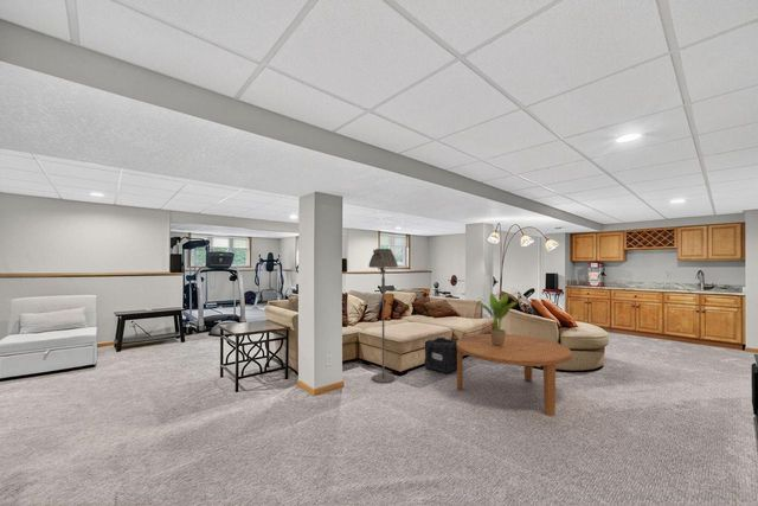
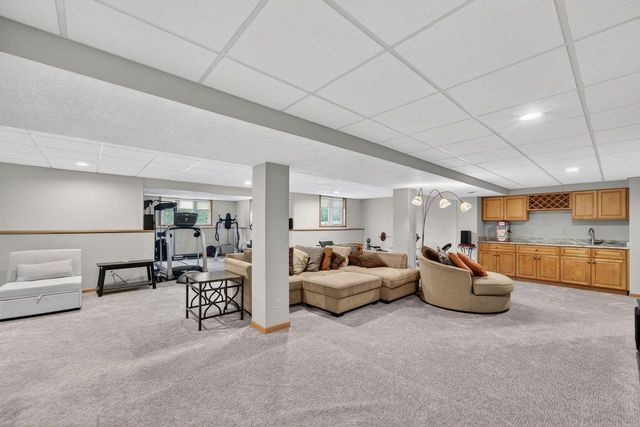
- coffee table [456,333,572,417]
- storage crate [423,337,458,374]
- potted plant [473,289,521,346]
- floor lamp [367,248,399,384]
